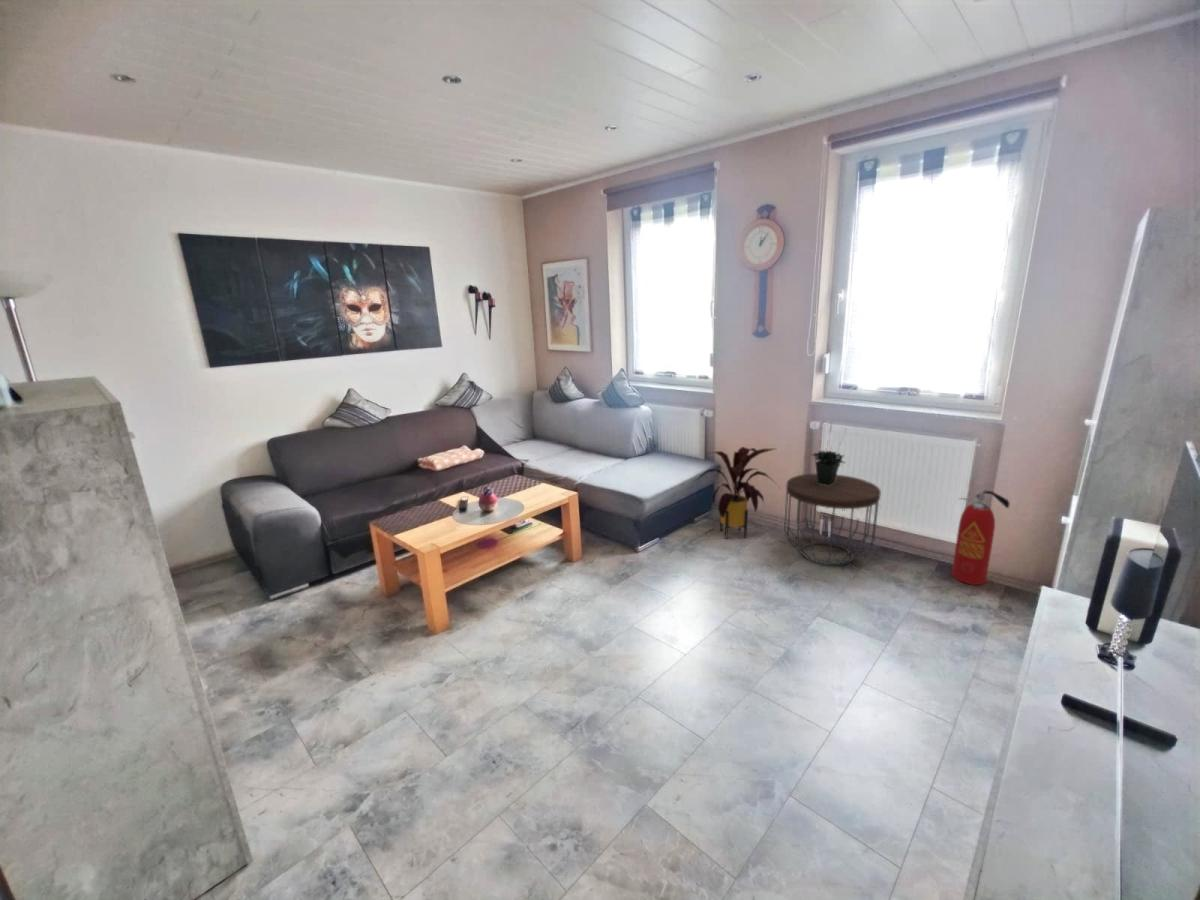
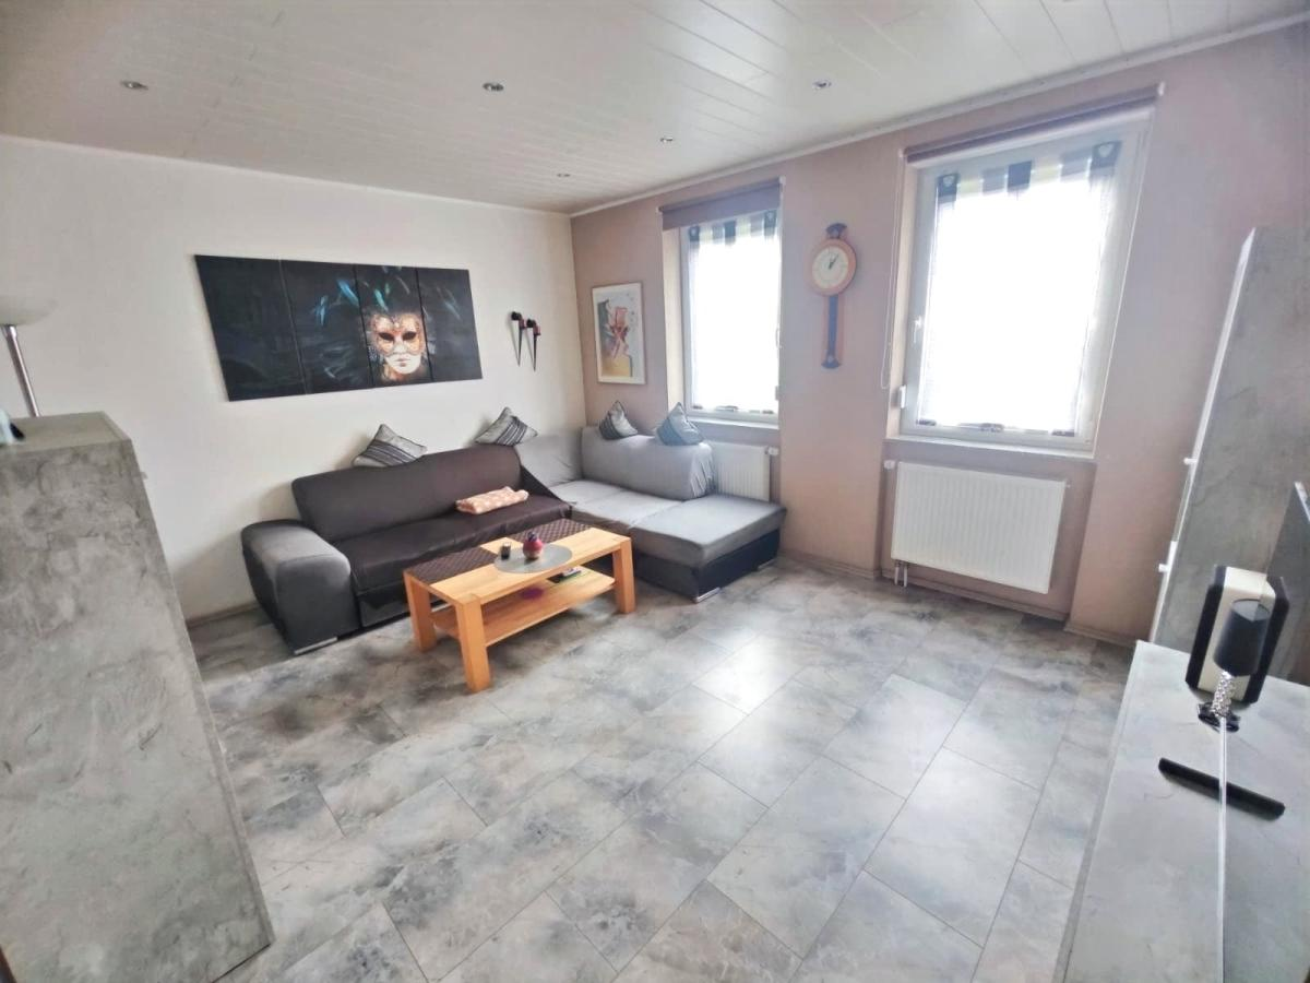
- potted plant [811,422,848,485]
- house plant [693,446,781,540]
- fire extinguisher [951,489,1011,586]
- side table [783,473,882,566]
